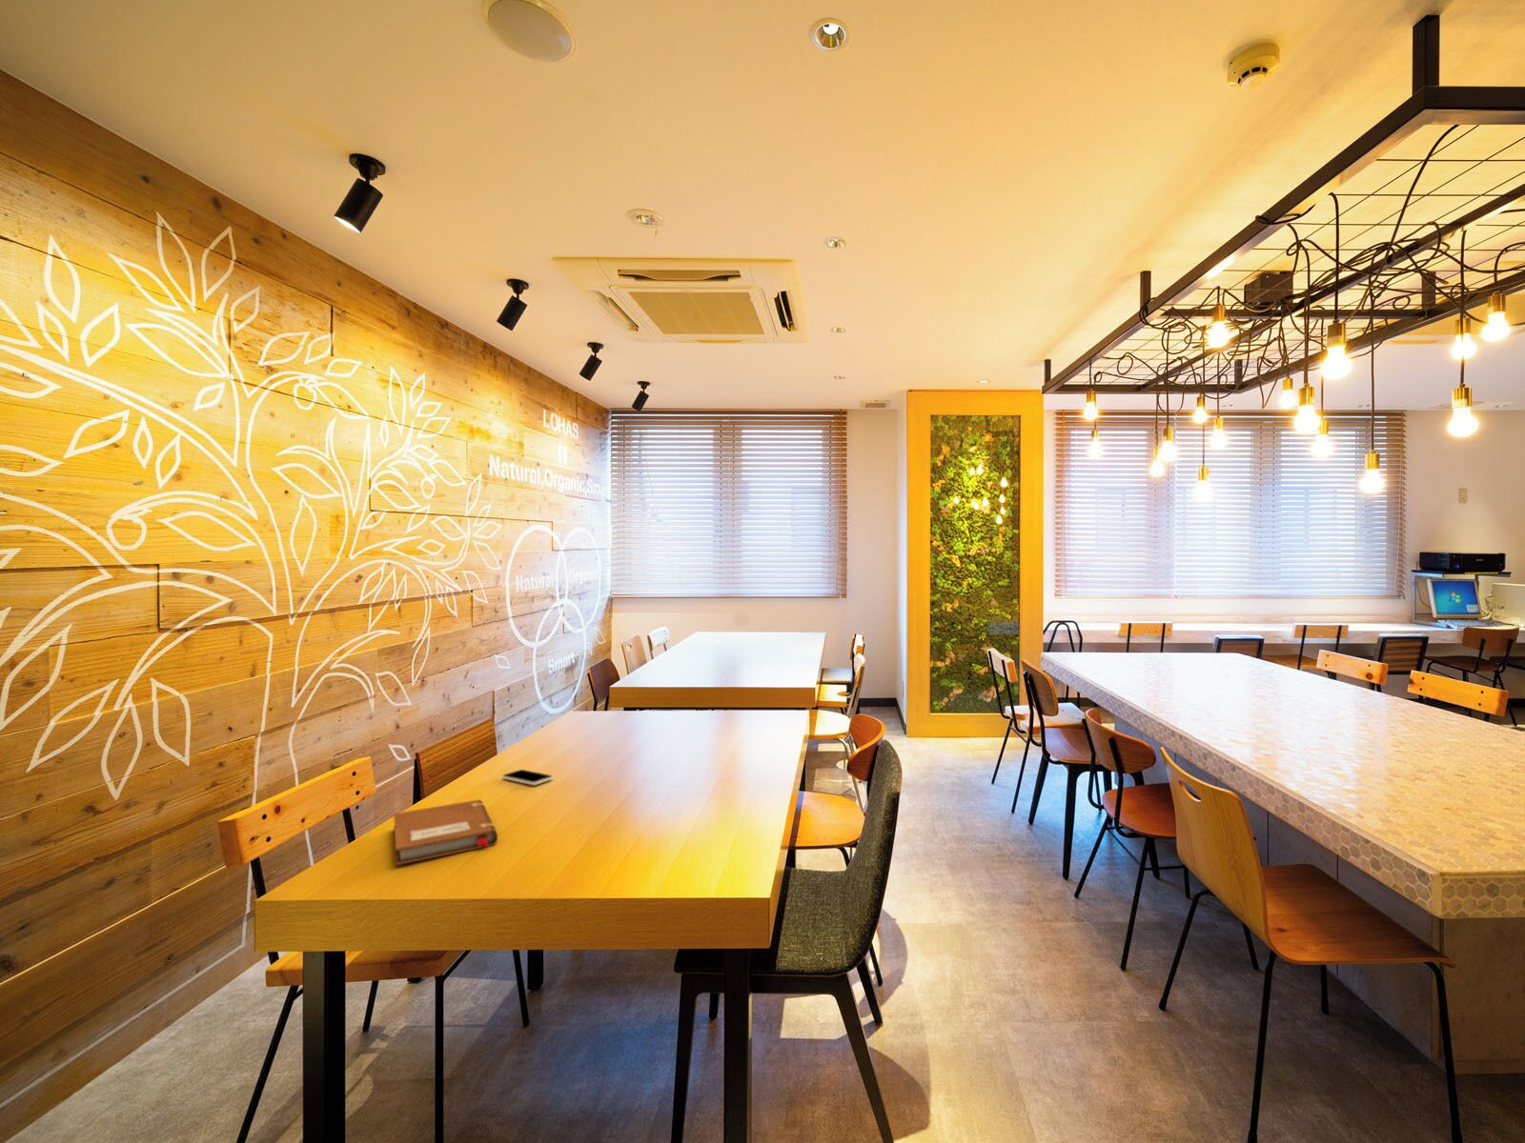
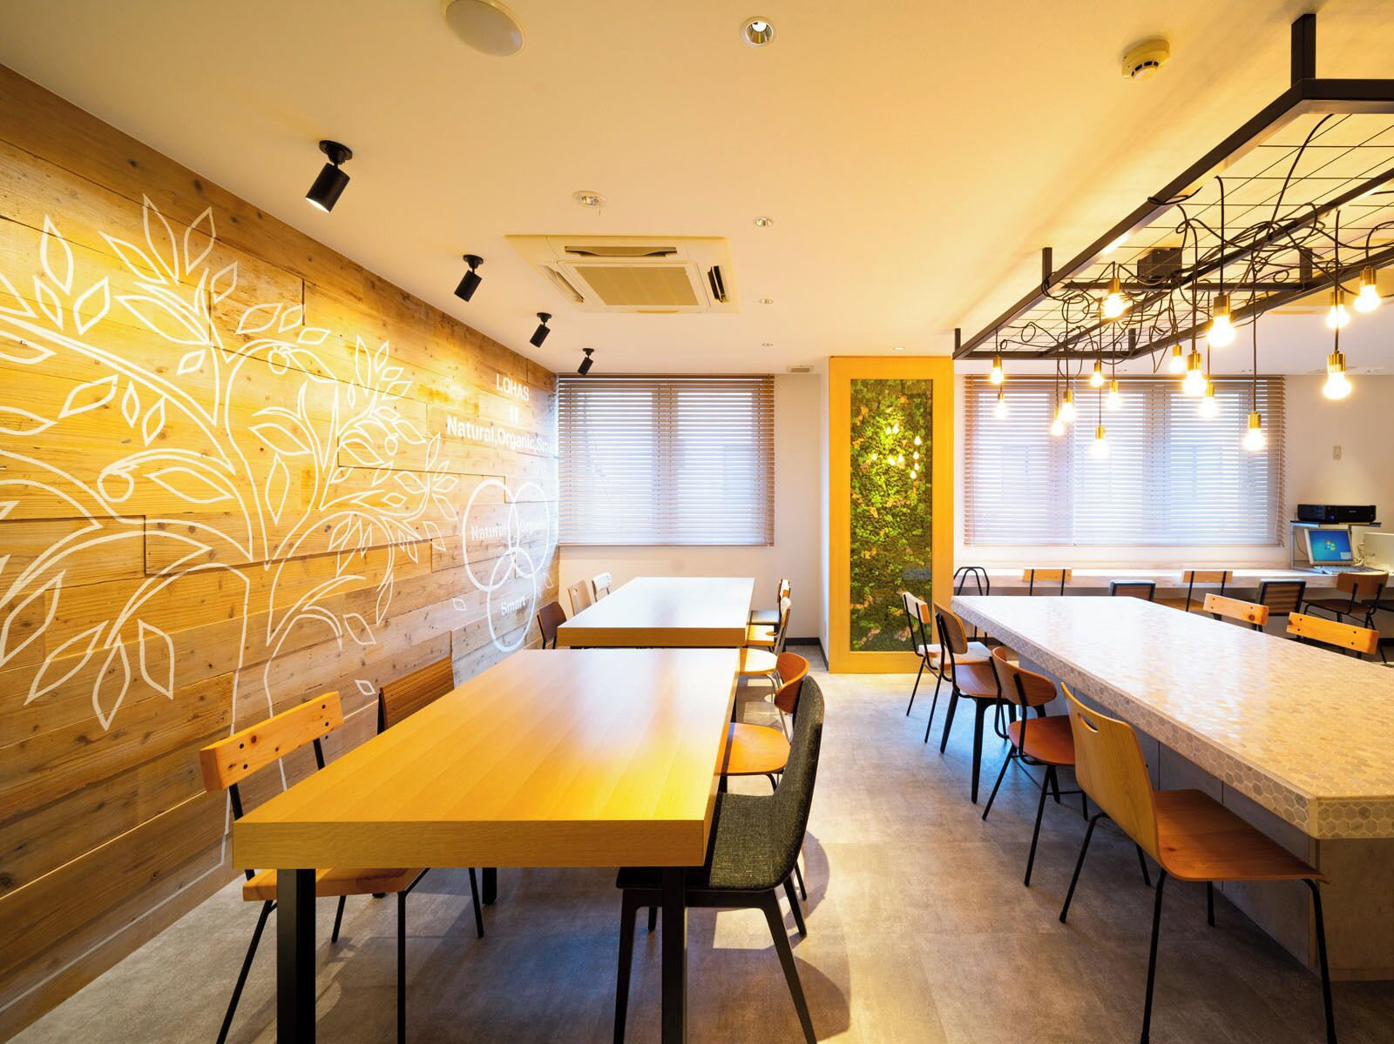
- notebook [393,800,498,866]
- smartphone [502,768,554,786]
